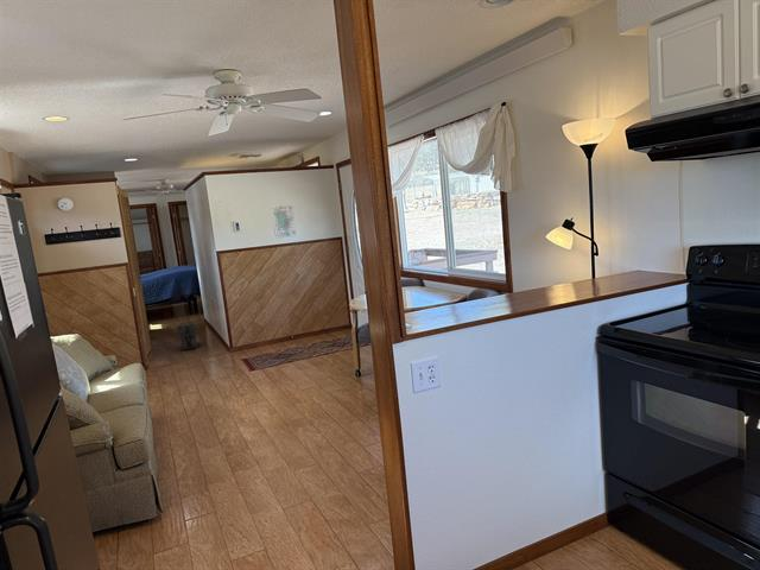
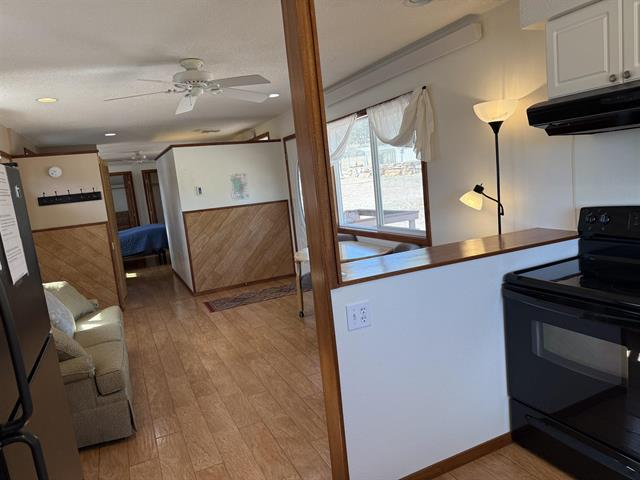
- boots [176,322,202,352]
